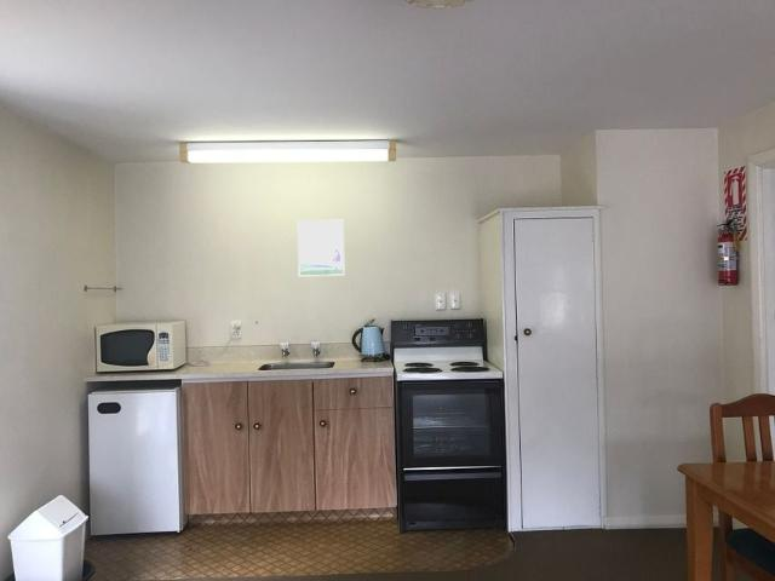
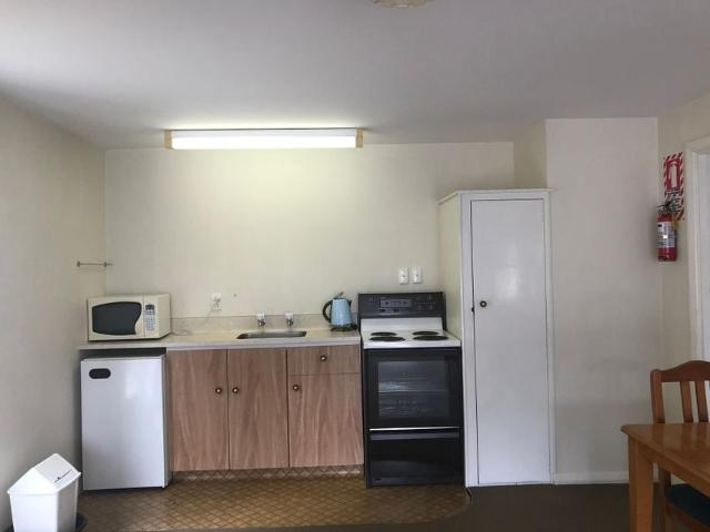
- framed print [297,219,346,277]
